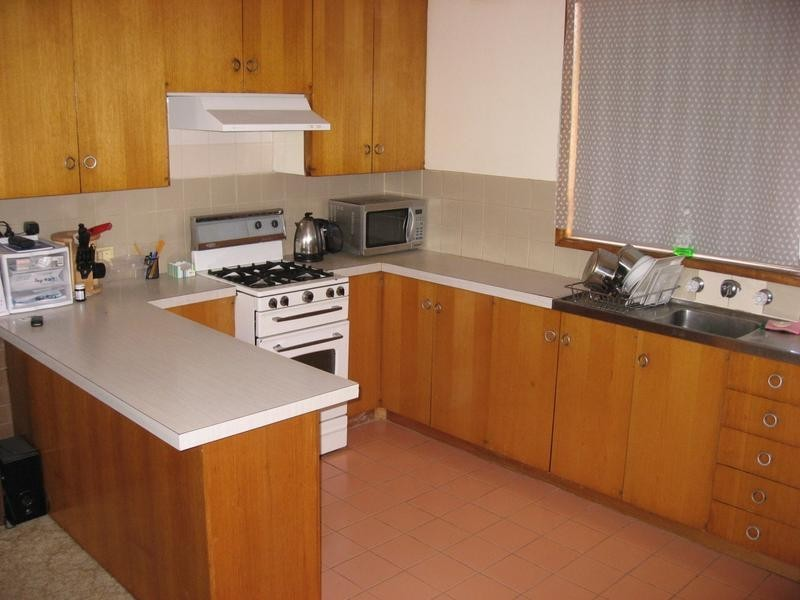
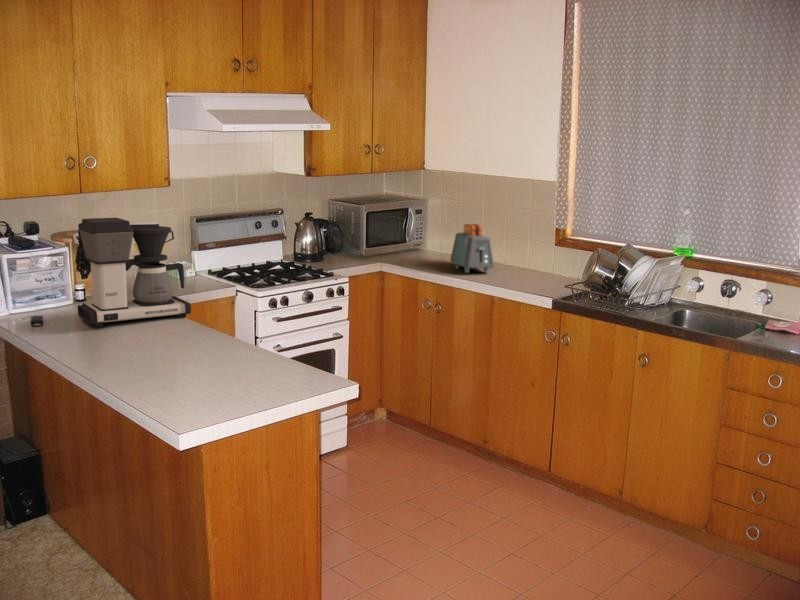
+ coffee maker [77,217,192,328]
+ toaster [449,223,495,274]
